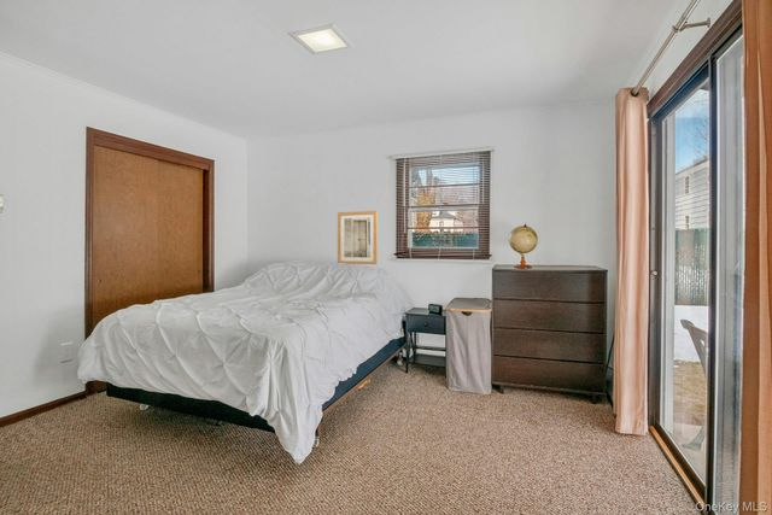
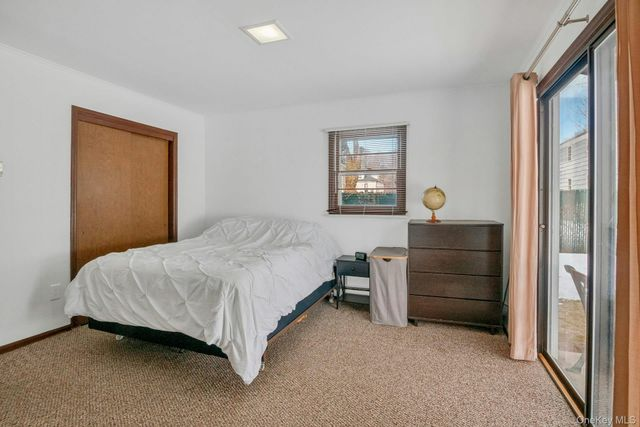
- wall art [337,210,379,265]
